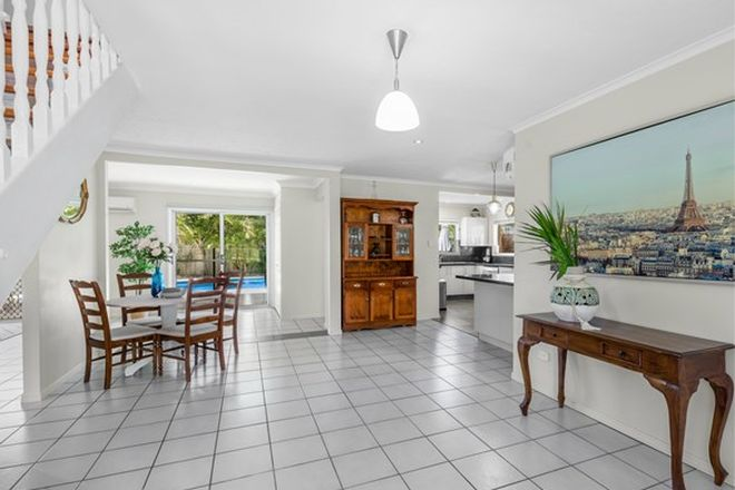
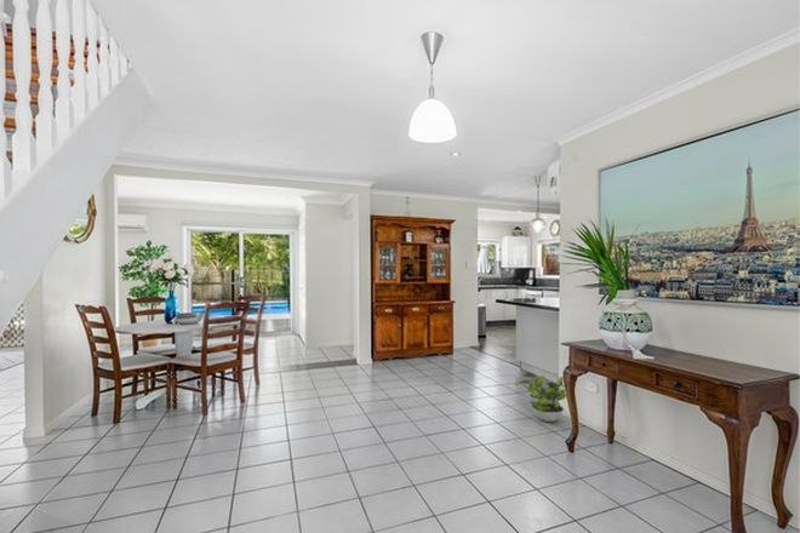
+ potted plant [514,372,567,423]
